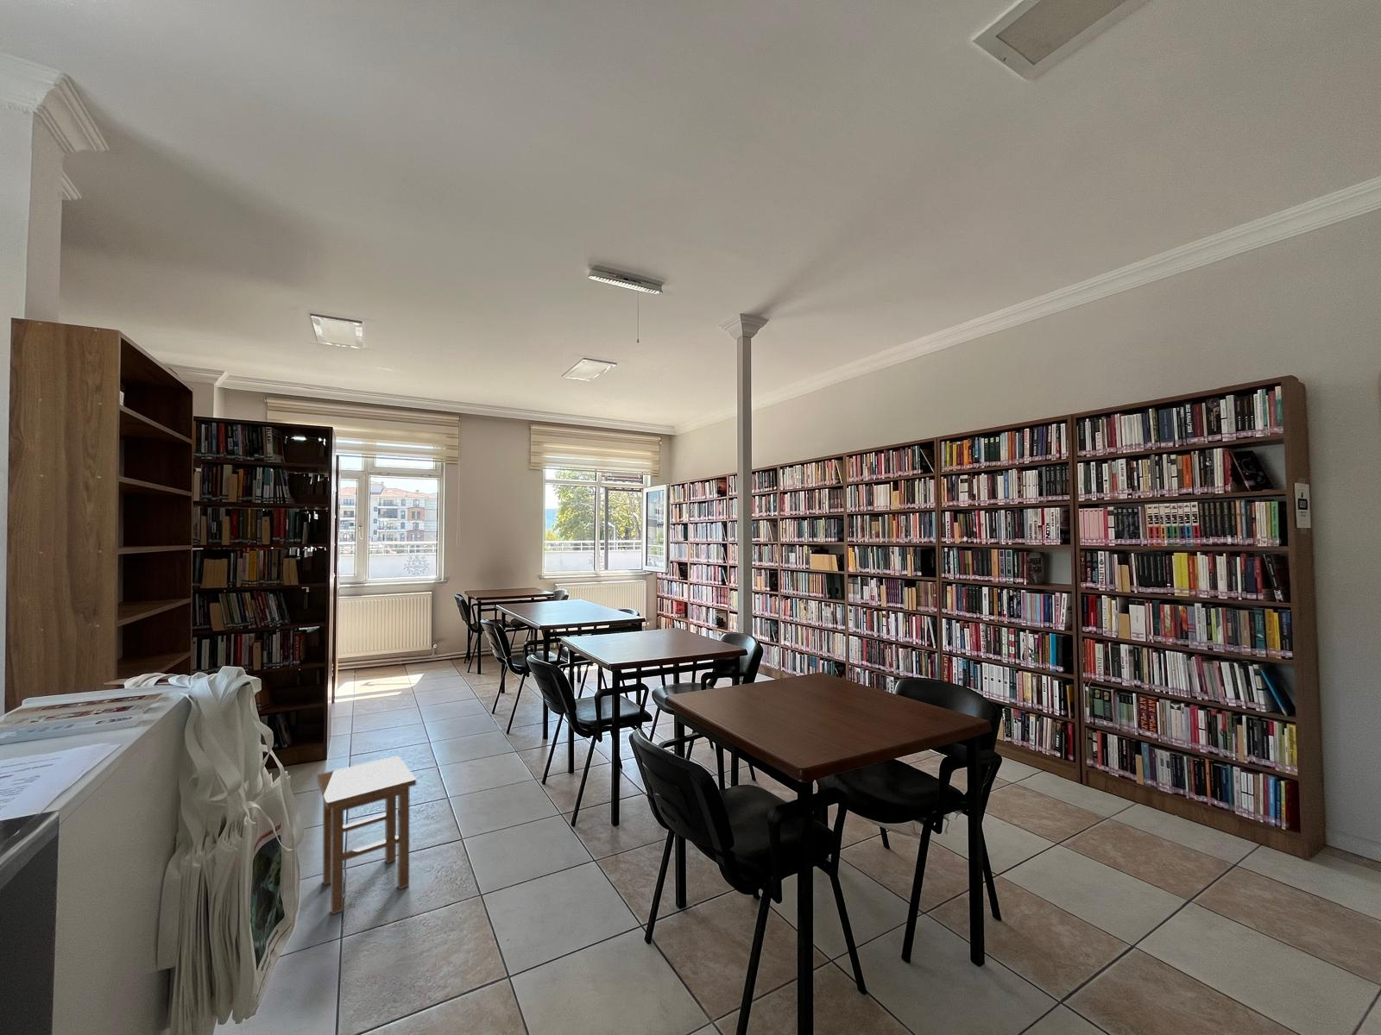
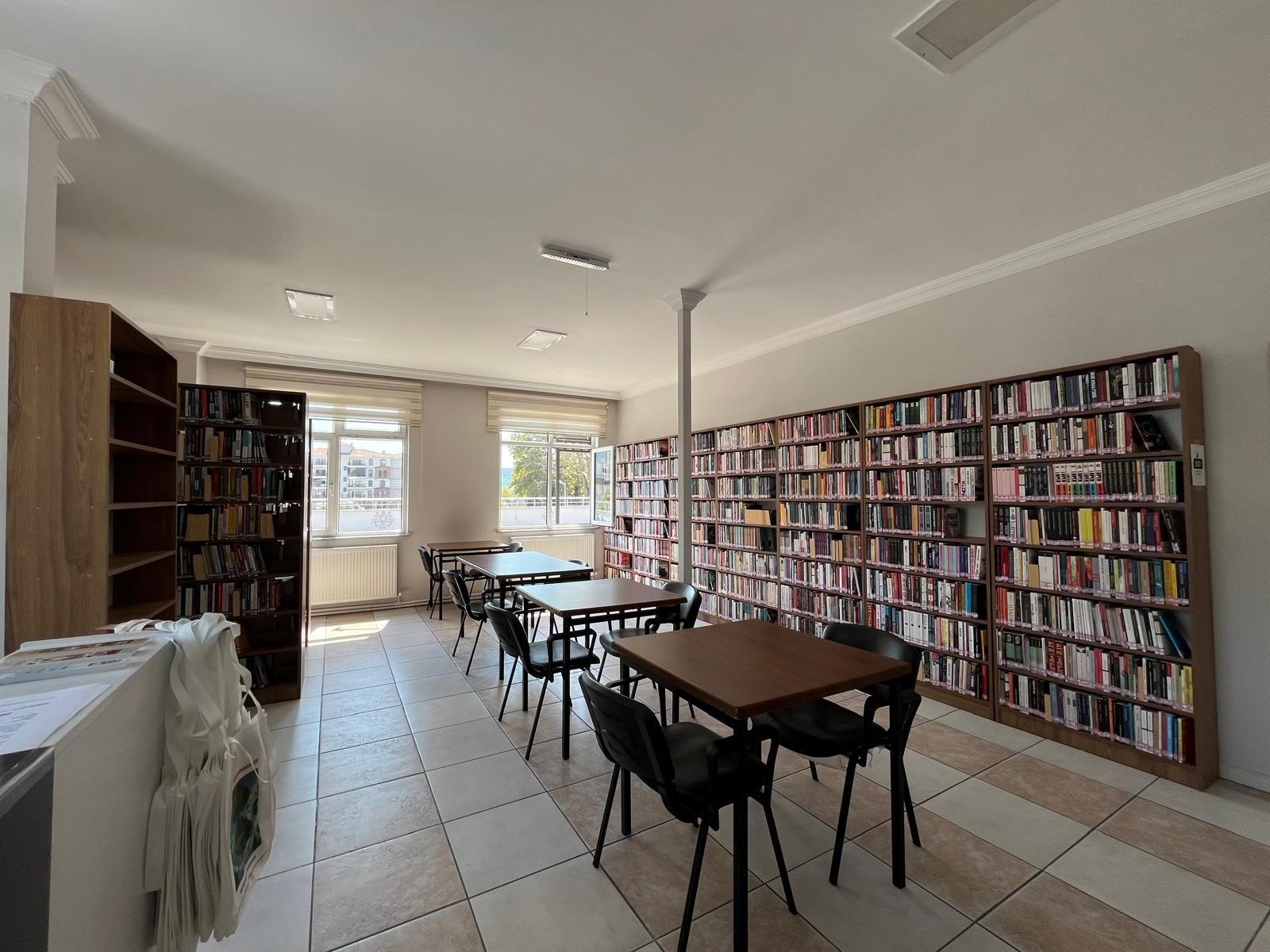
- stool [316,755,416,915]
